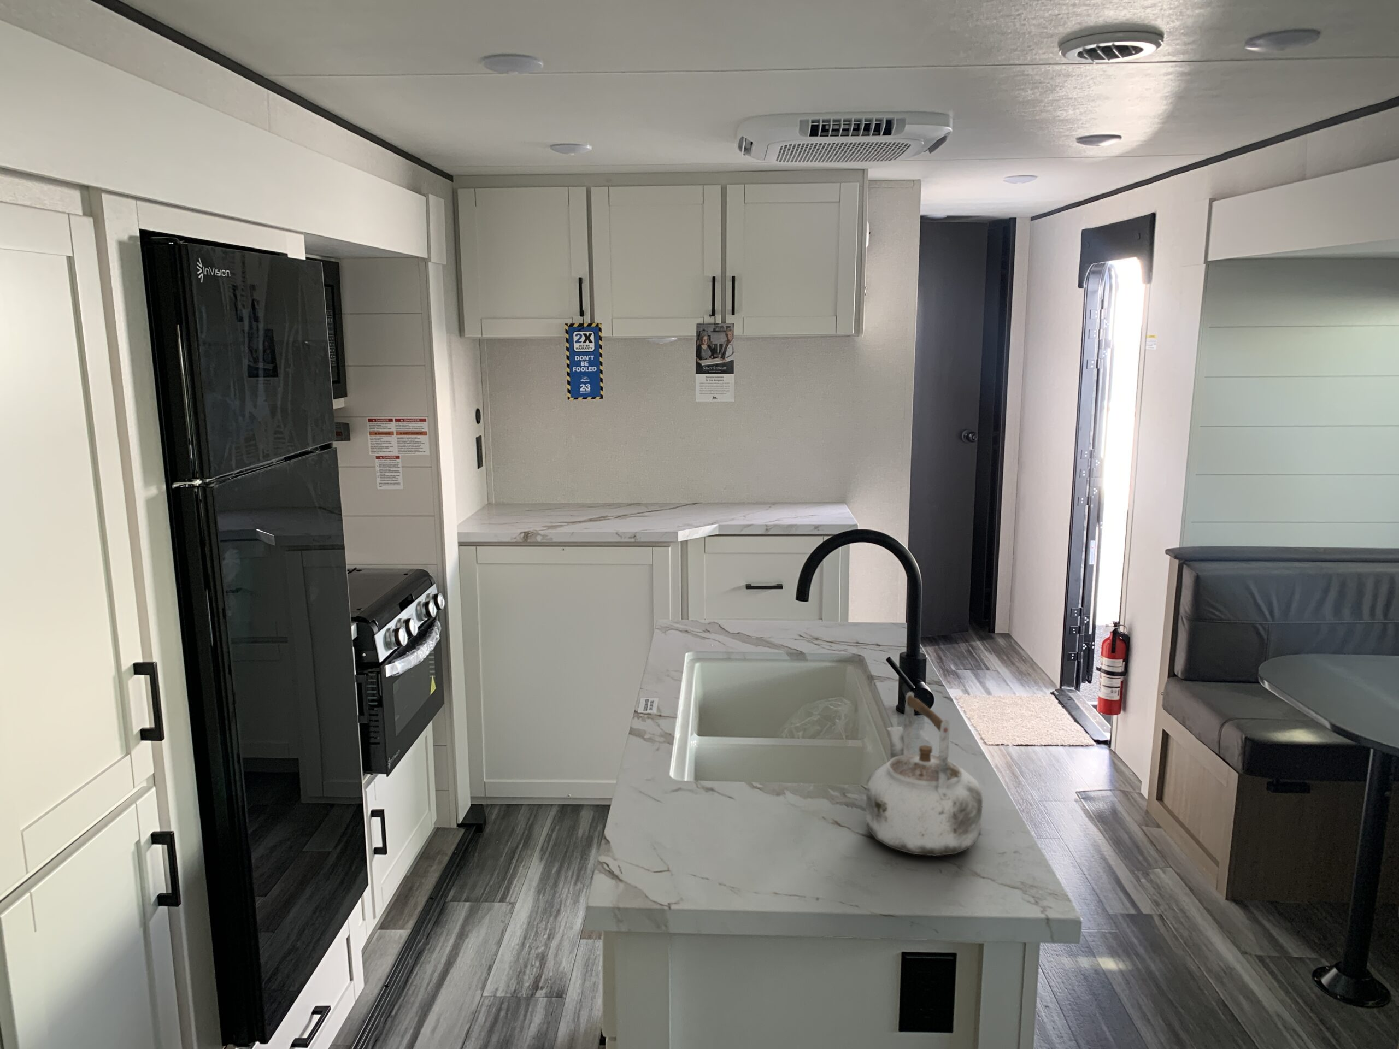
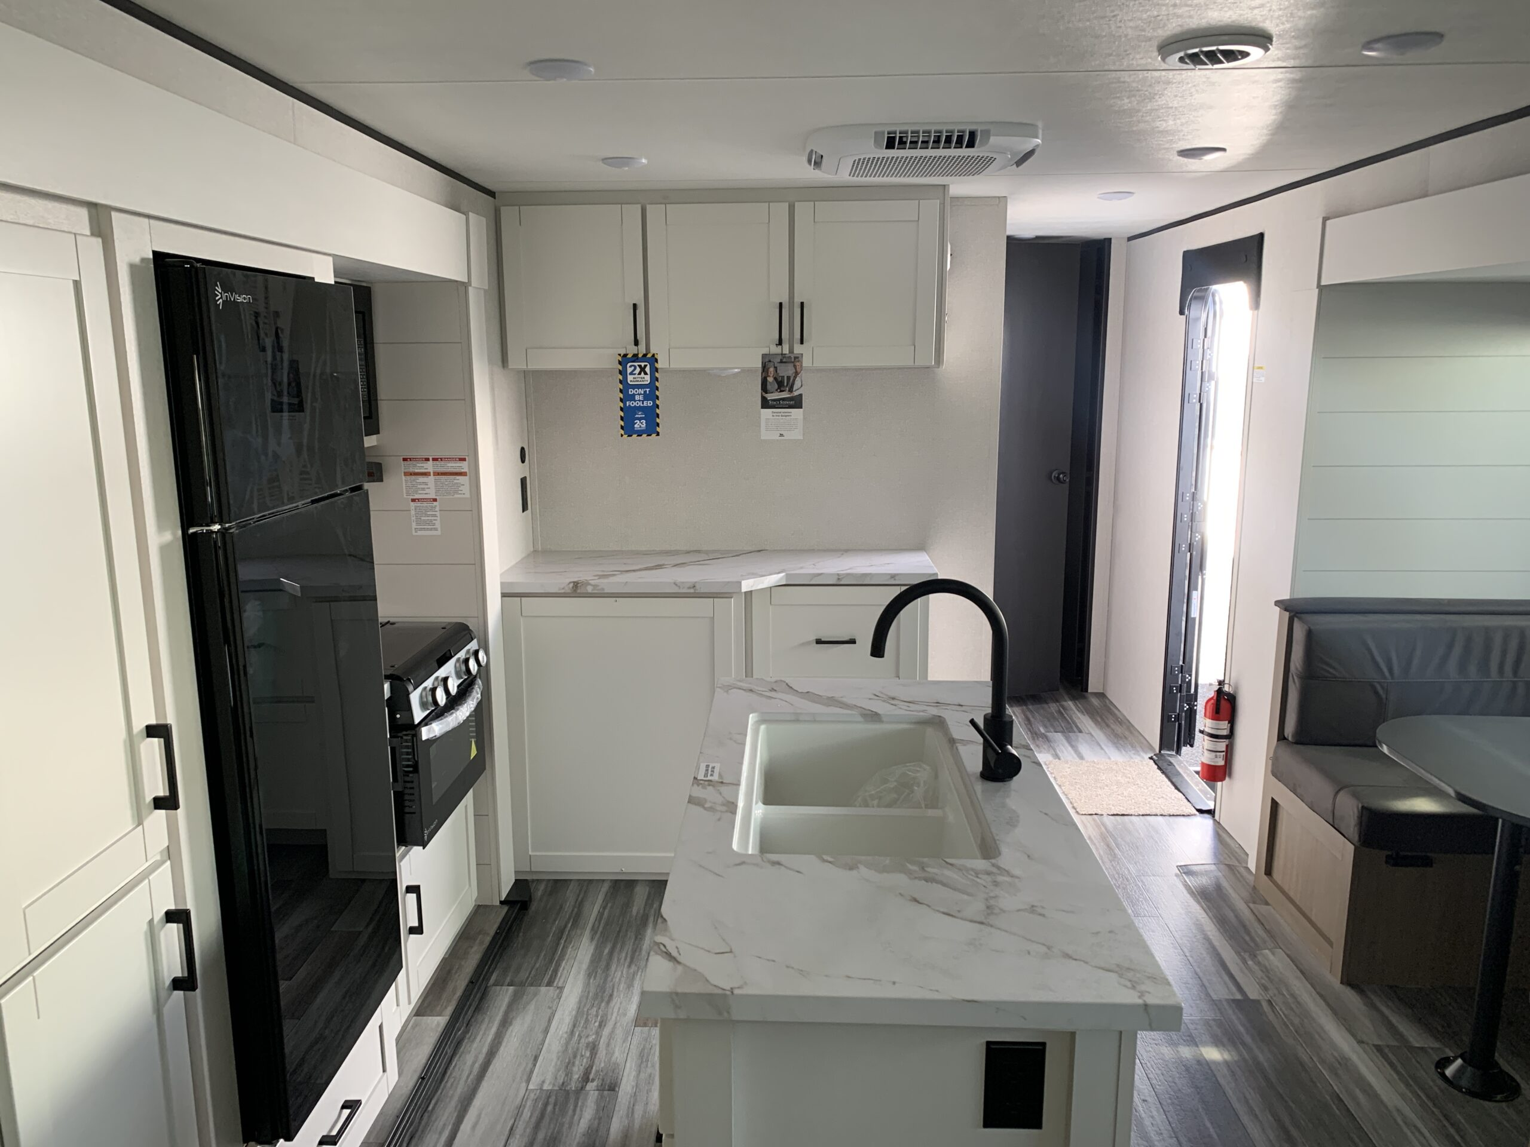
- kettle [865,691,983,856]
